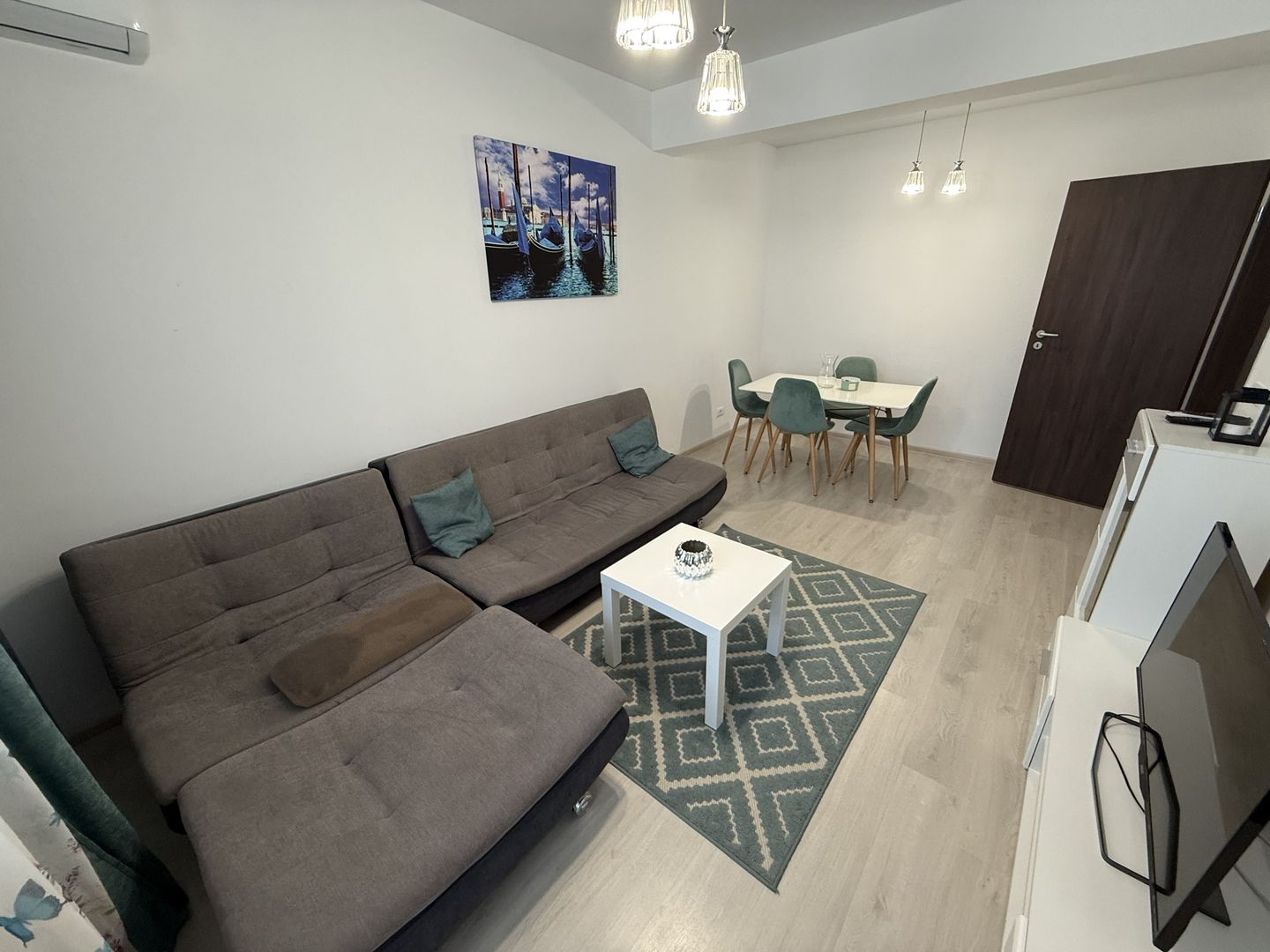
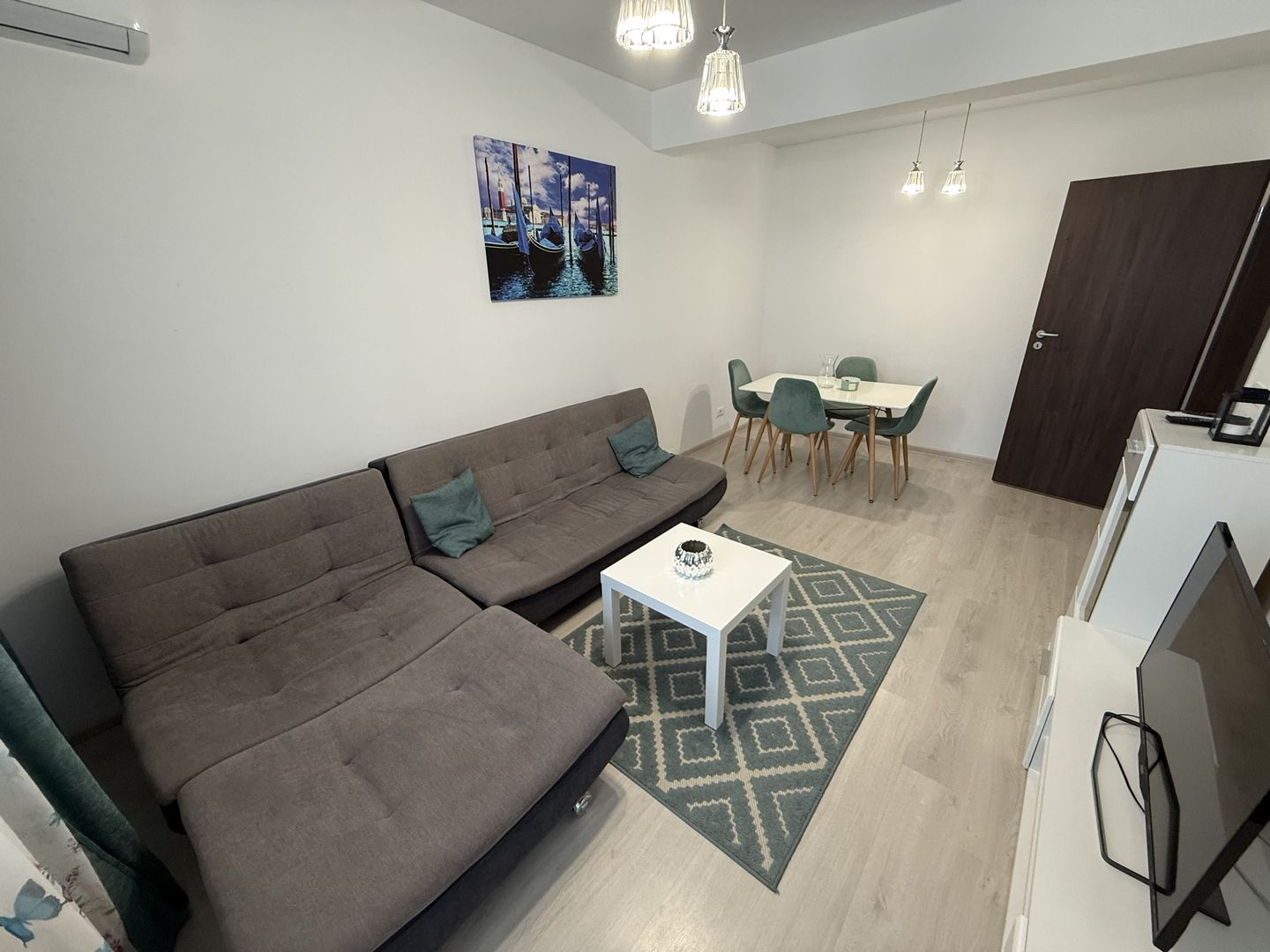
- cushion [269,581,474,709]
